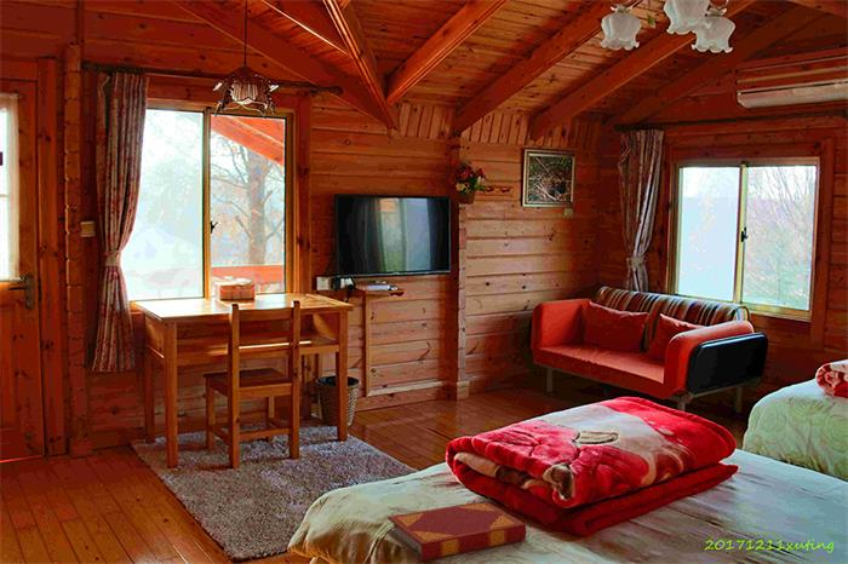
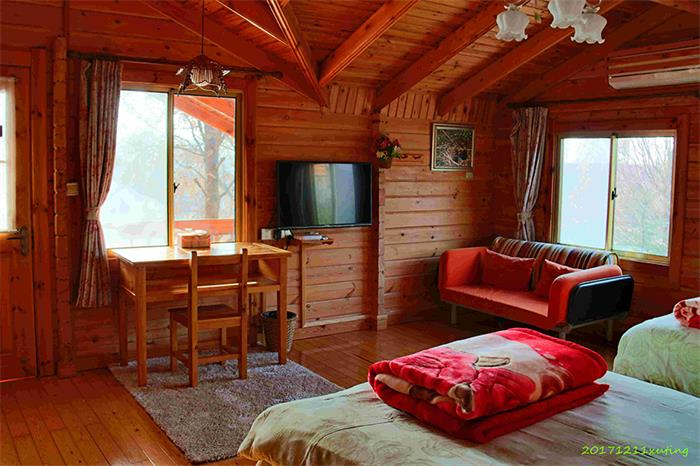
- hardback book [386,500,527,562]
